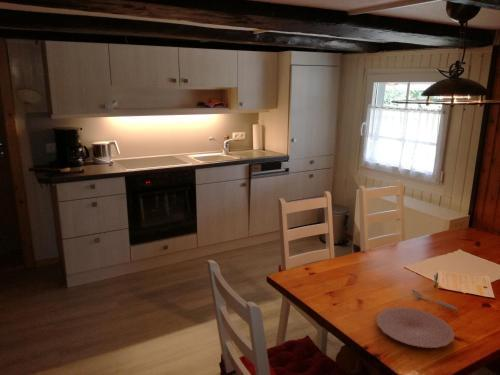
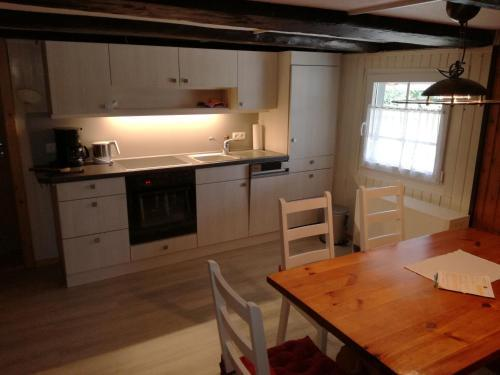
- plate [375,306,456,349]
- spoon [411,289,459,311]
